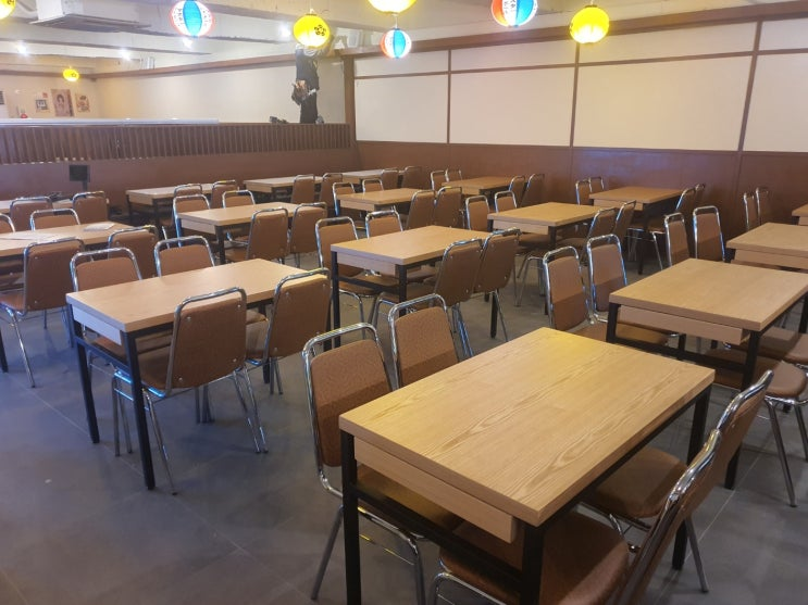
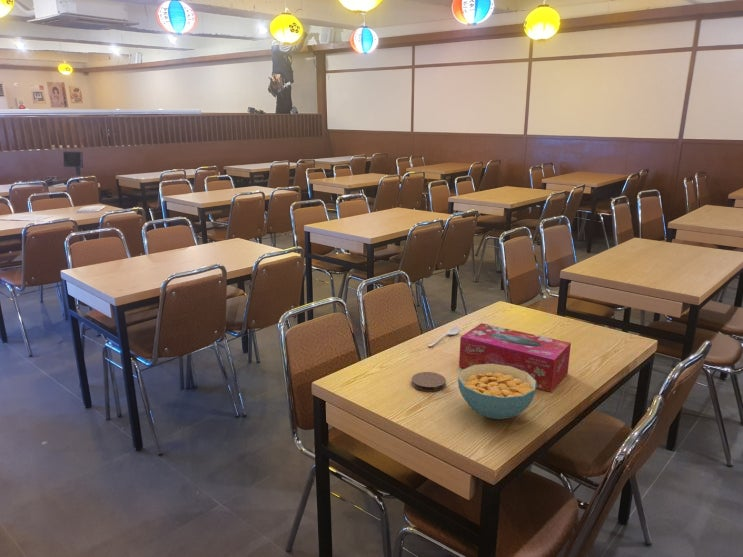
+ cereal bowl [457,364,536,420]
+ coaster [411,371,447,392]
+ tissue box [458,322,572,393]
+ spoon [427,325,460,348]
